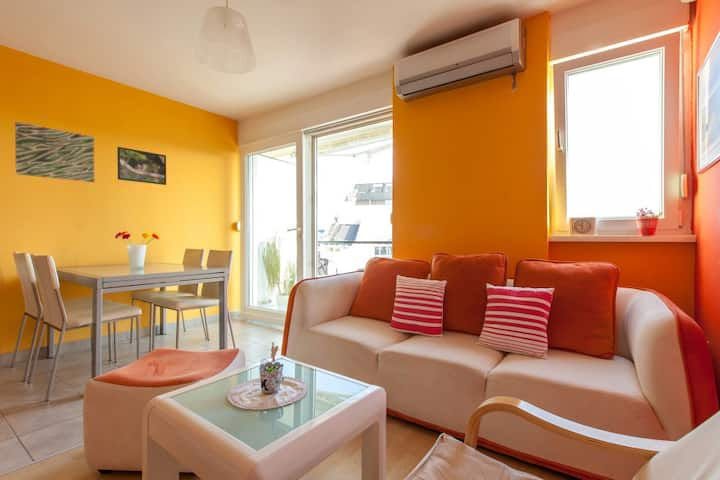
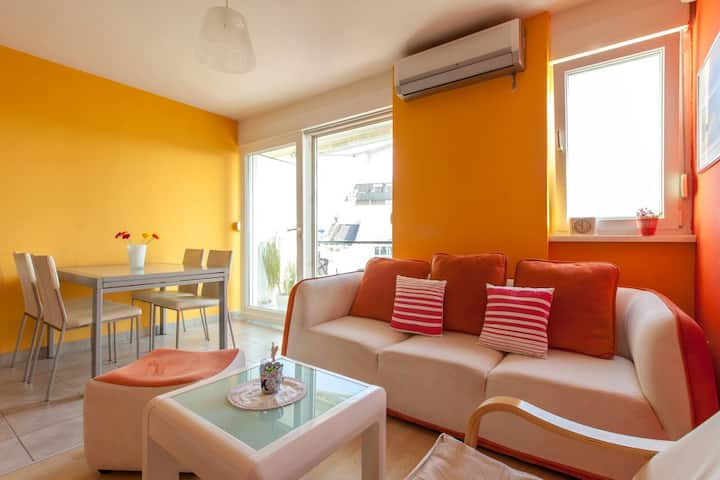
- wall art [14,121,95,183]
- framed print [116,146,167,186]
